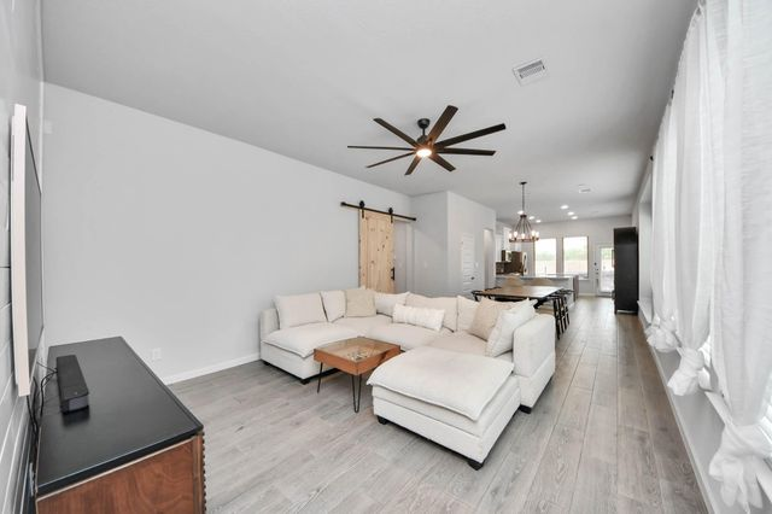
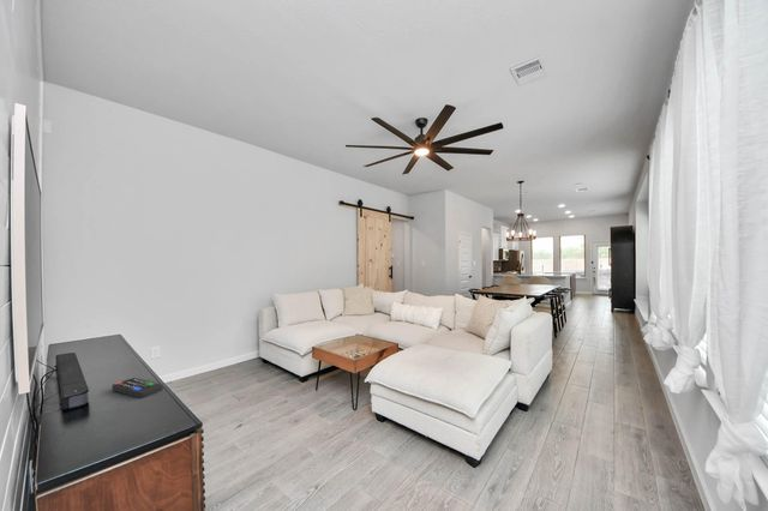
+ remote control [112,377,164,399]
